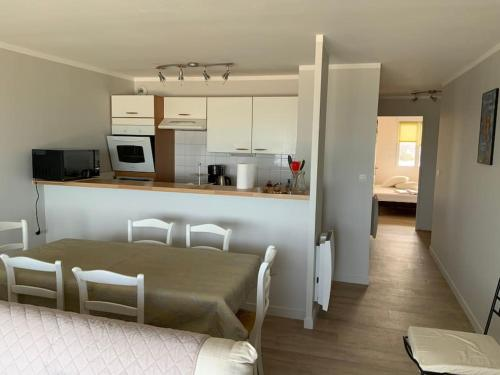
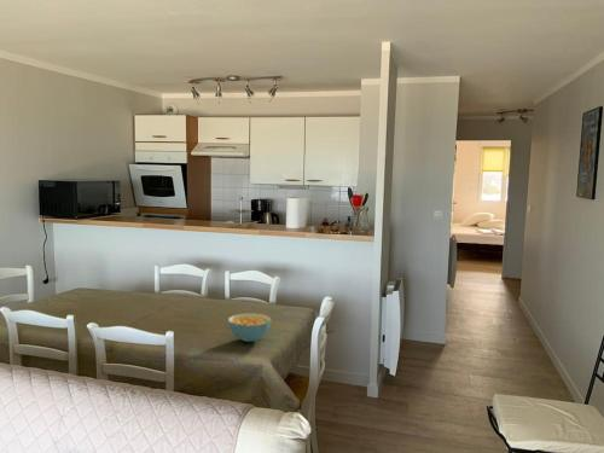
+ cereal bowl [227,312,273,343]
